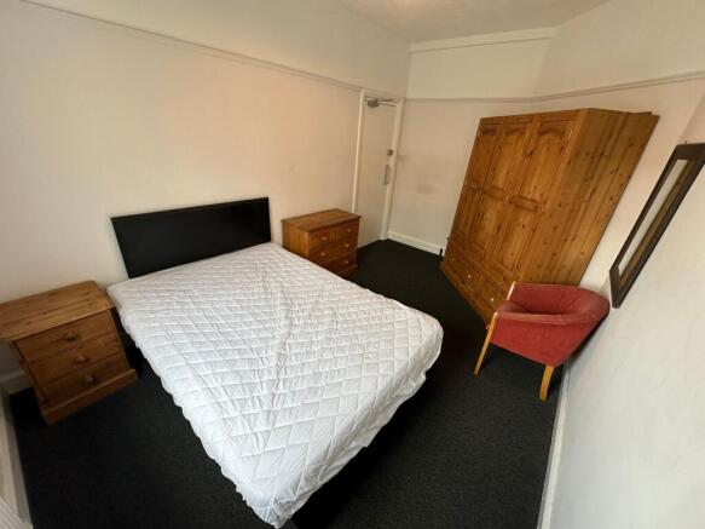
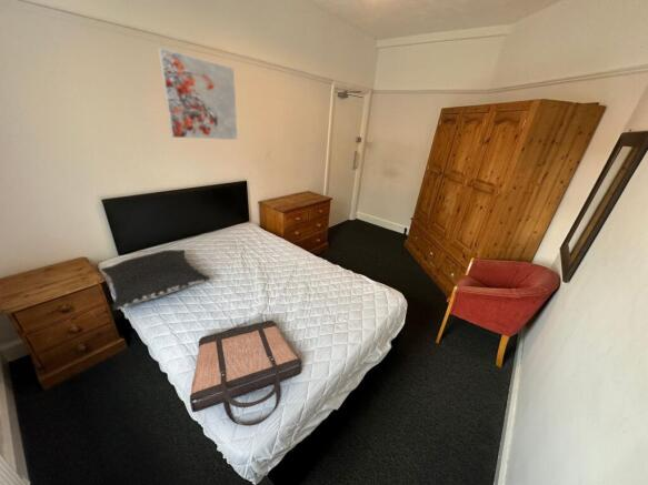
+ pillow [100,249,211,311]
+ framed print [157,47,239,141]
+ shopping bag [189,320,302,427]
